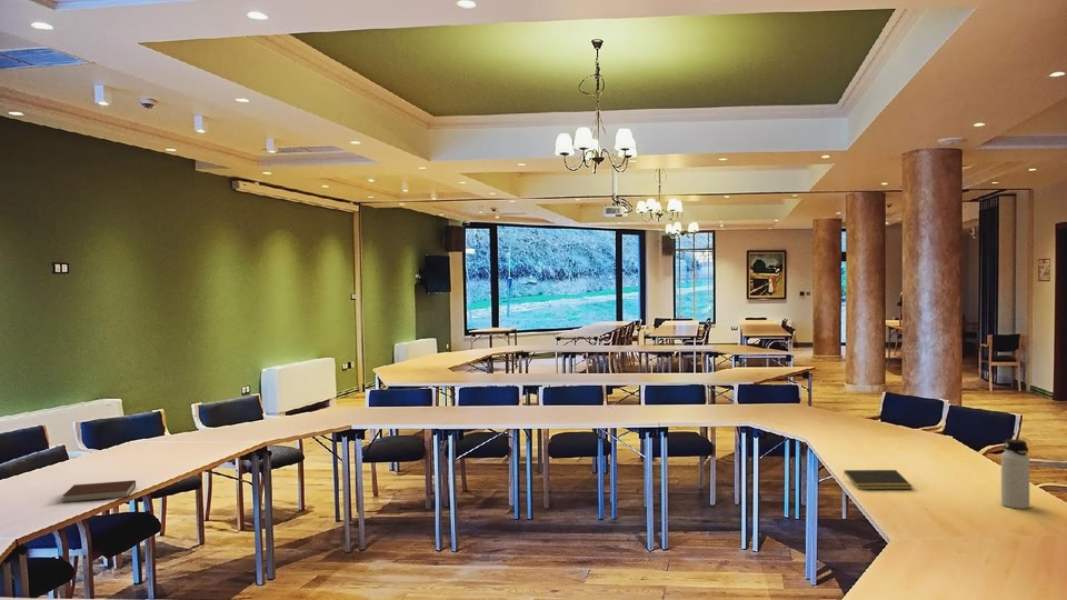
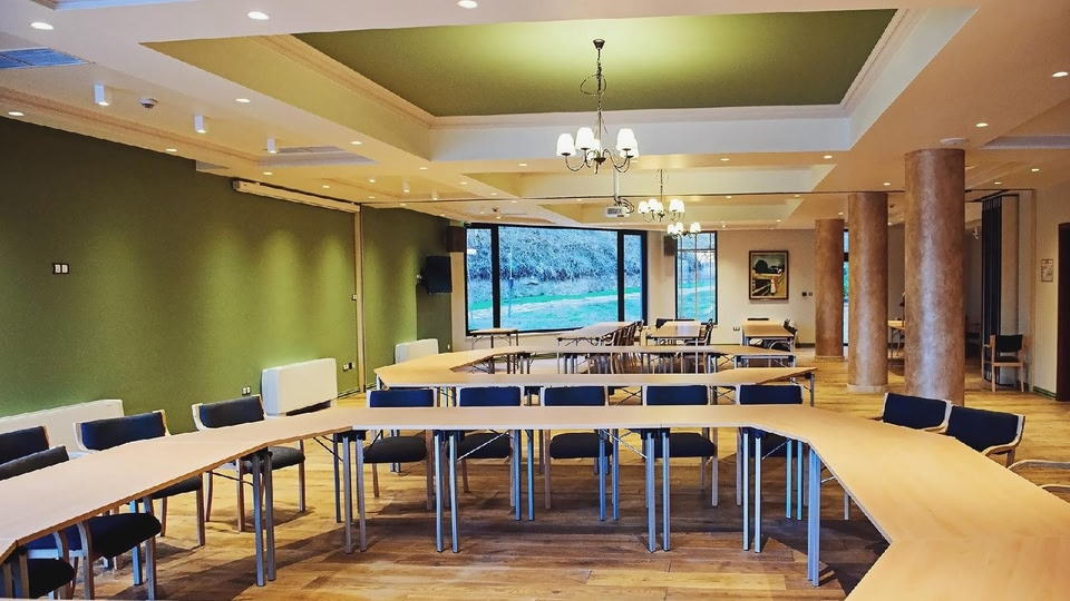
- notepad [842,469,914,490]
- water bottle [1000,438,1030,510]
- notebook [62,479,137,503]
